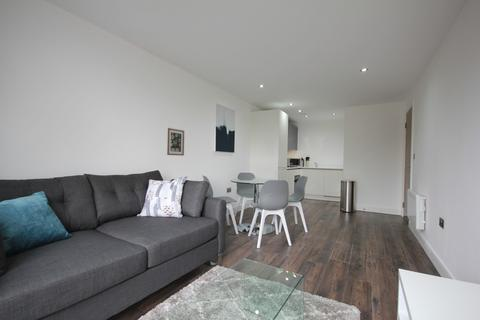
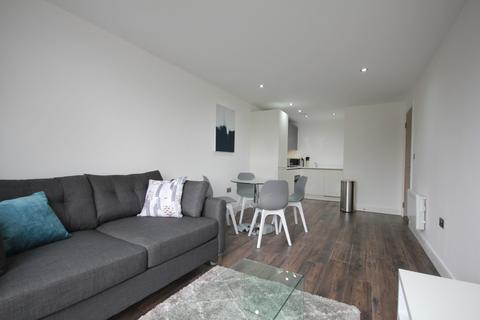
- wall art [166,127,185,157]
